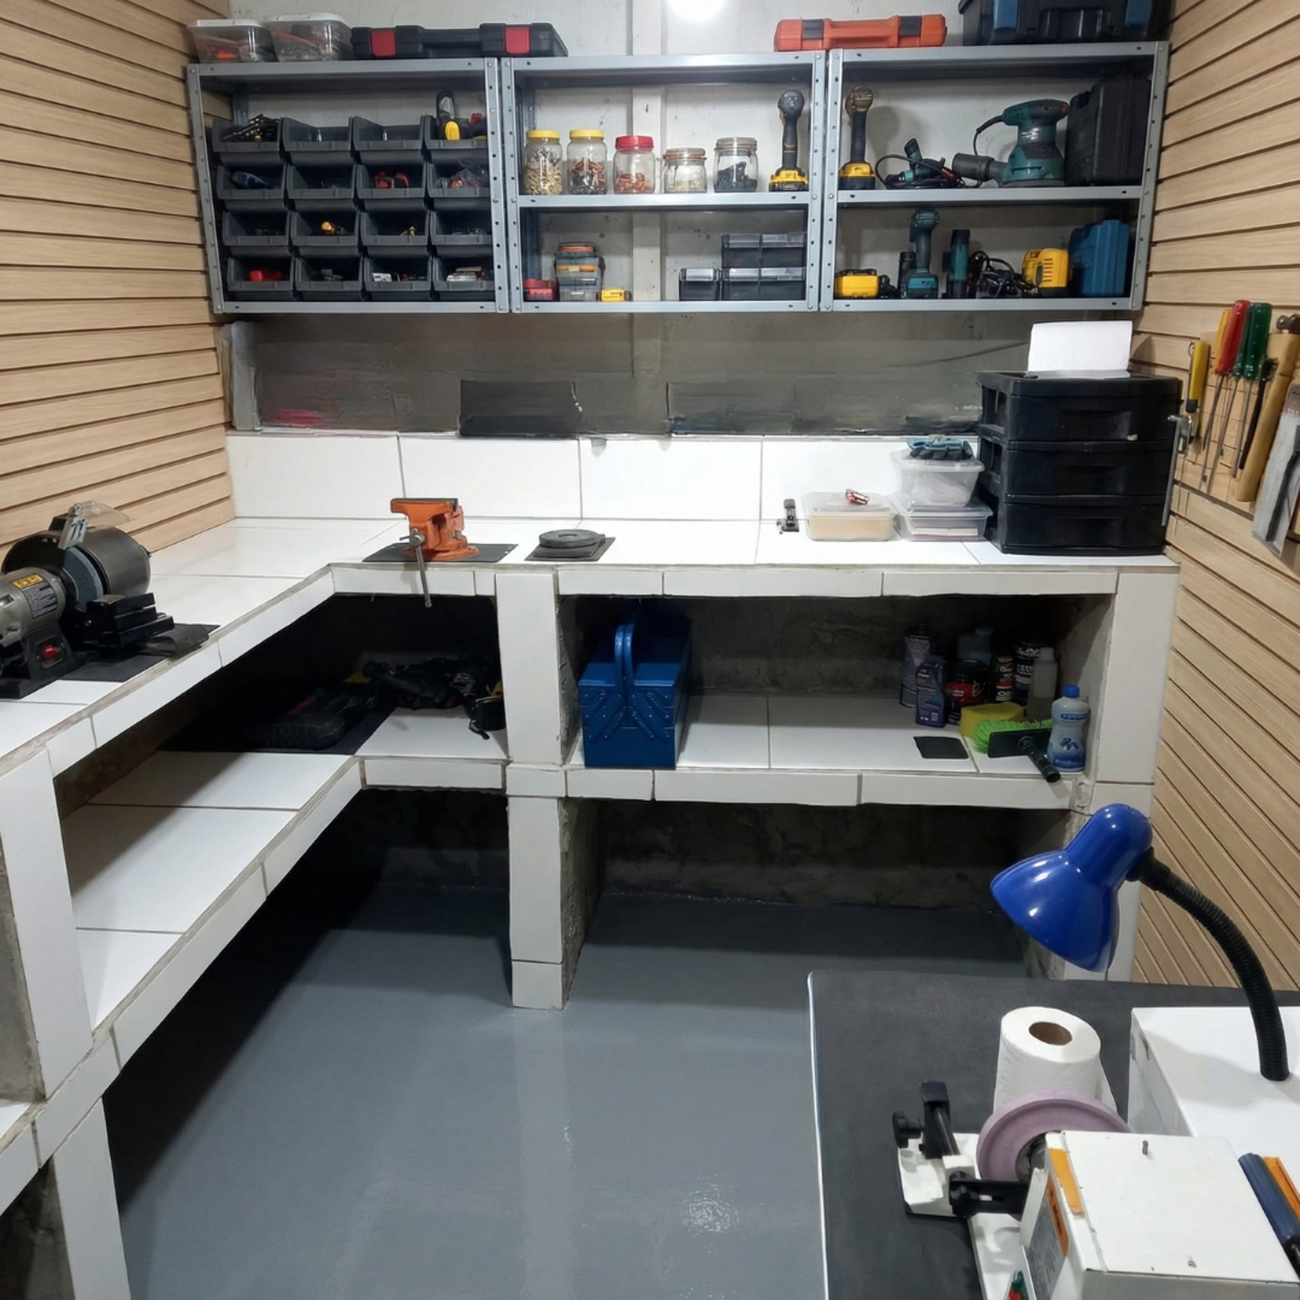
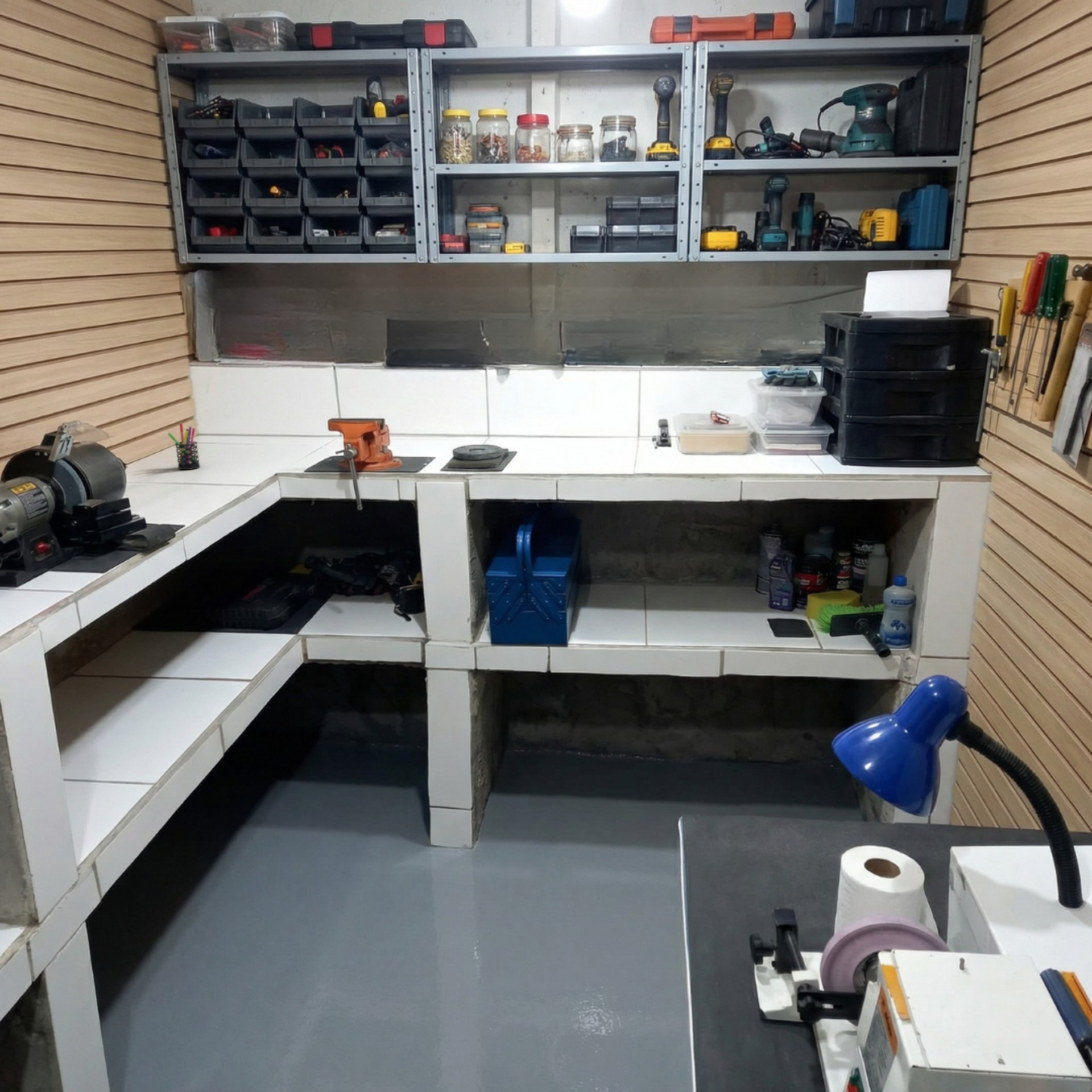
+ pen holder [167,423,201,470]
